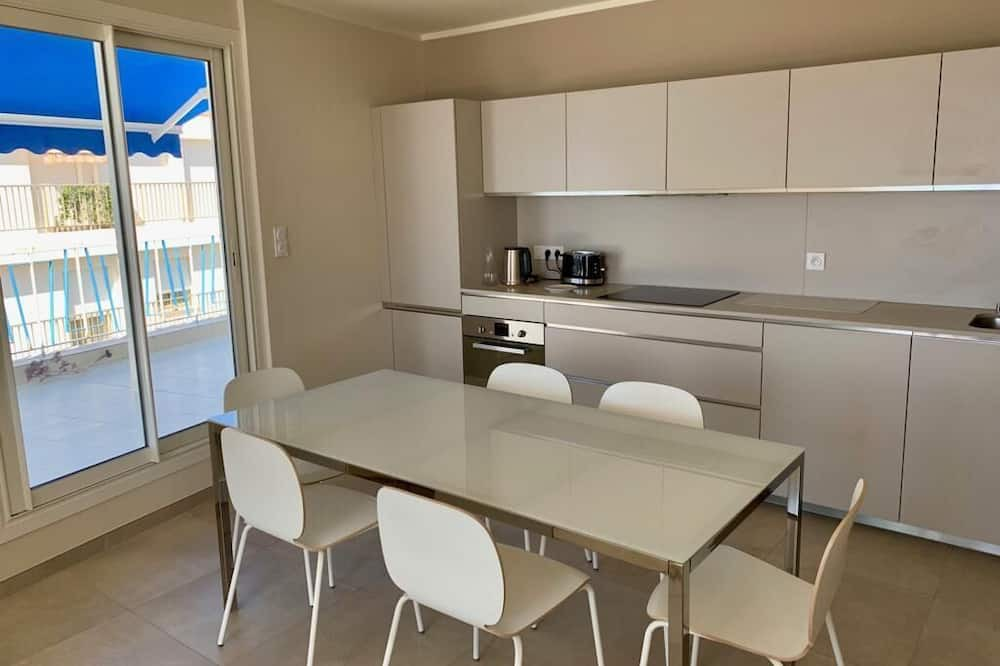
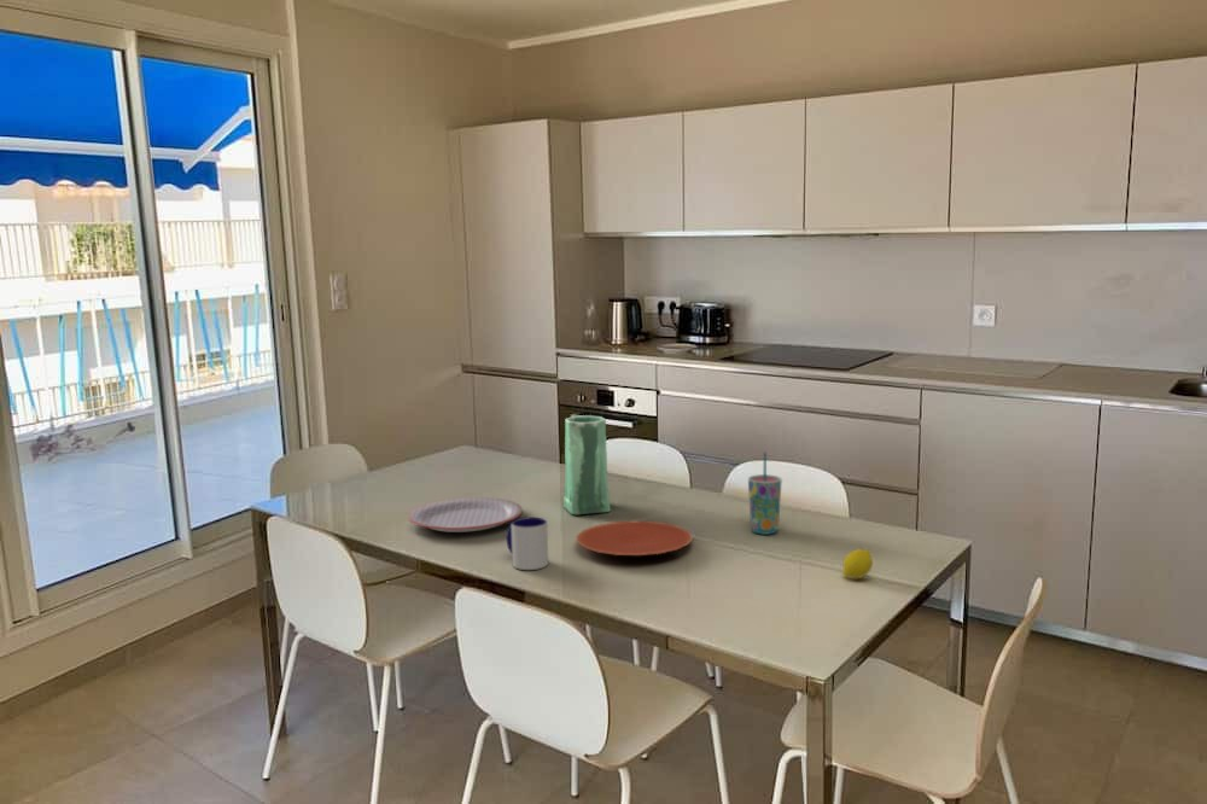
+ plate [408,496,524,534]
+ fruit [841,548,874,579]
+ cup [747,451,783,536]
+ vase [562,414,612,515]
+ mug [506,517,549,571]
+ plate [576,520,694,557]
